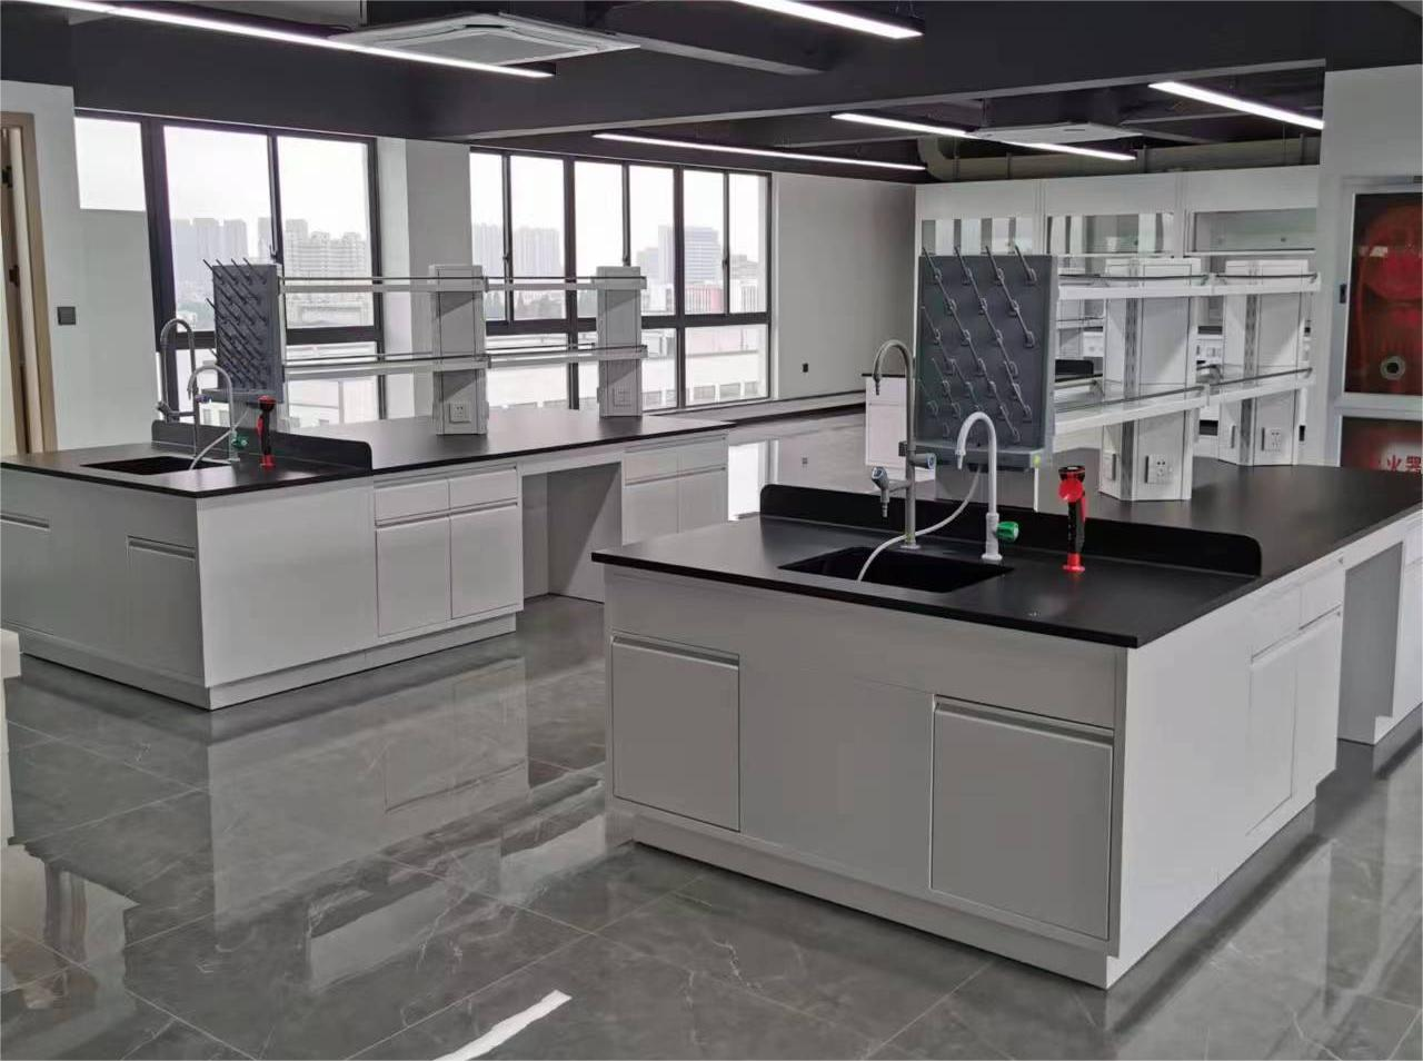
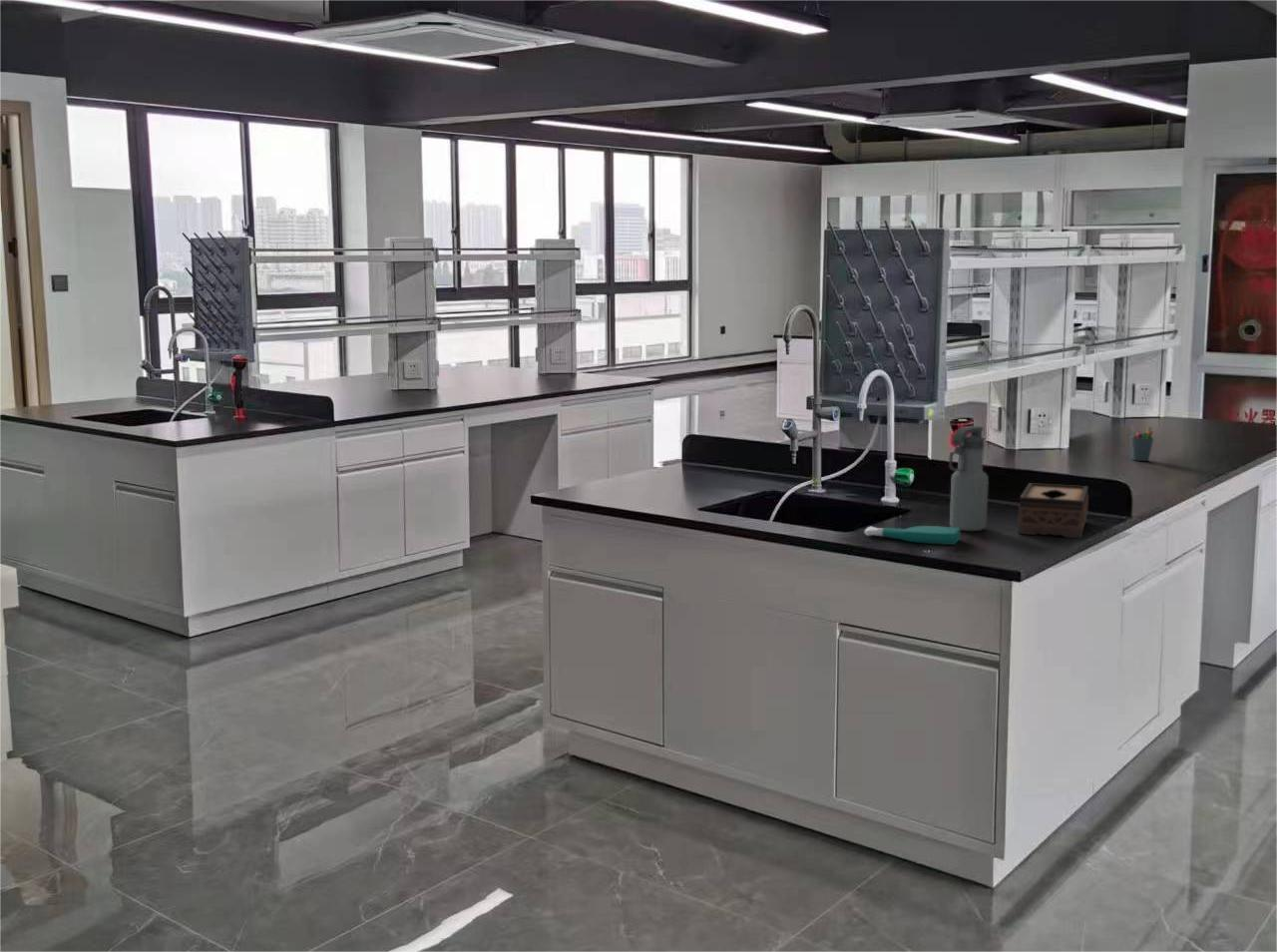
+ tissue box [1017,482,1089,539]
+ water bottle [948,425,990,532]
+ pen holder [1129,423,1155,462]
+ spray bottle [864,525,962,546]
